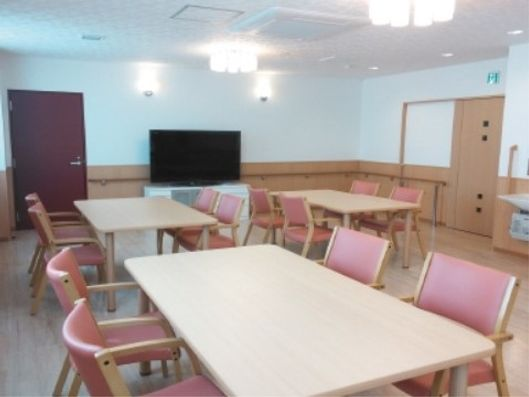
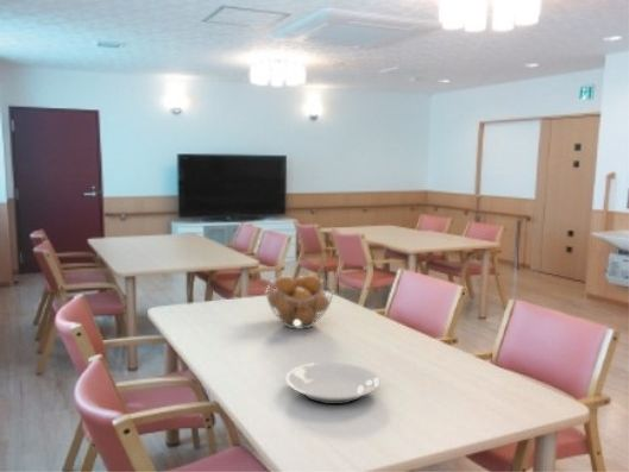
+ plate [284,361,380,405]
+ fruit basket [264,273,334,331]
